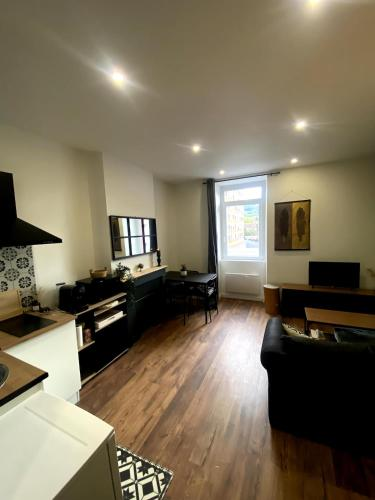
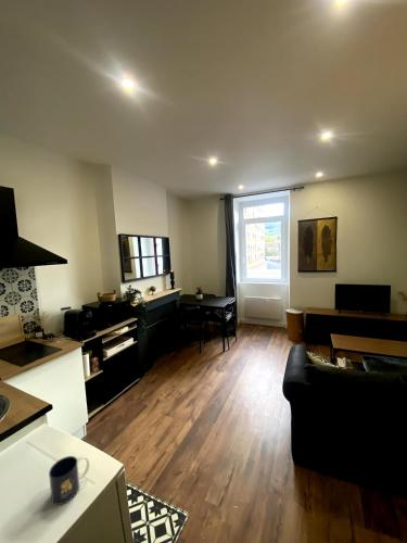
+ mug [48,455,90,506]
